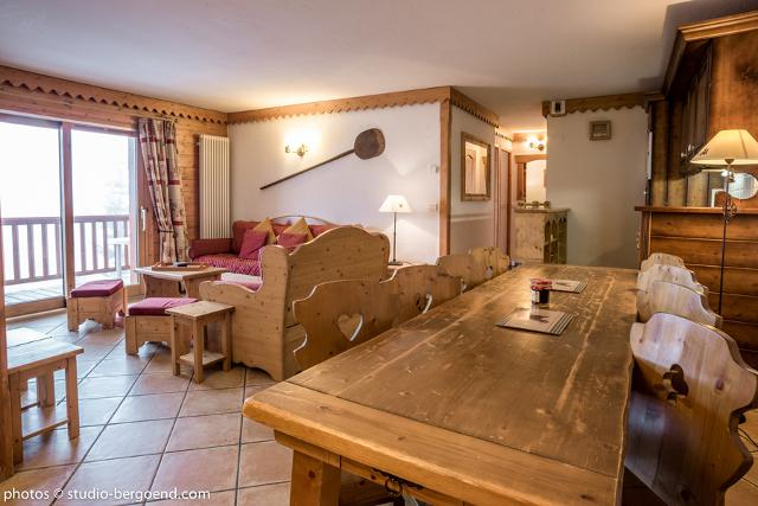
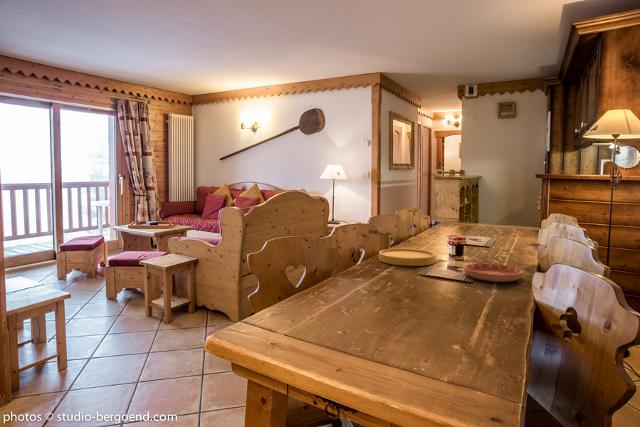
+ plate [378,248,436,267]
+ saucer [463,263,524,283]
